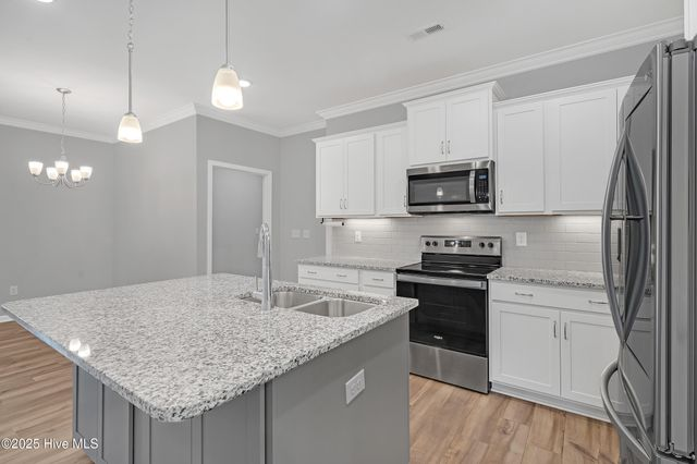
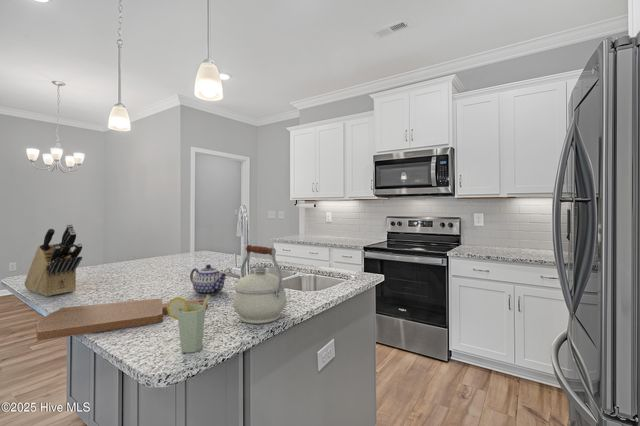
+ kettle [232,244,287,325]
+ knife block [23,223,83,297]
+ cutting board [35,298,208,342]
+ cup [167,295,211,354]
+ teapot [189,263,229,296]
